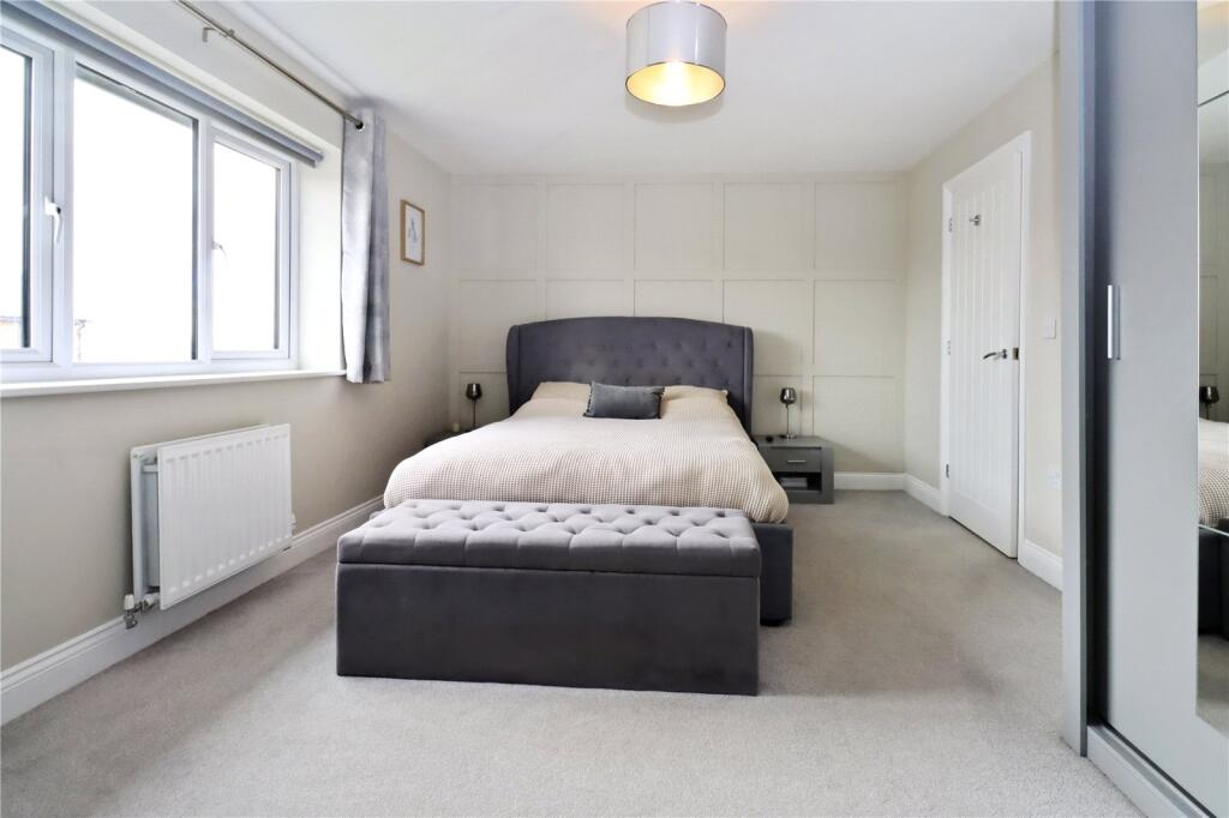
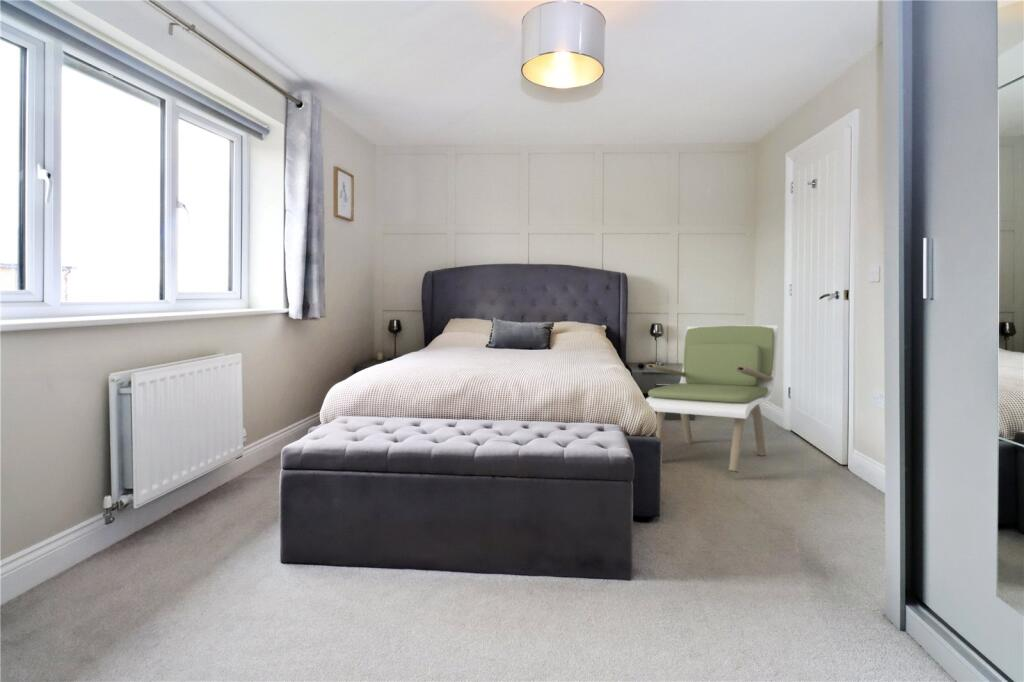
+ armchair [645,324,779,473]
